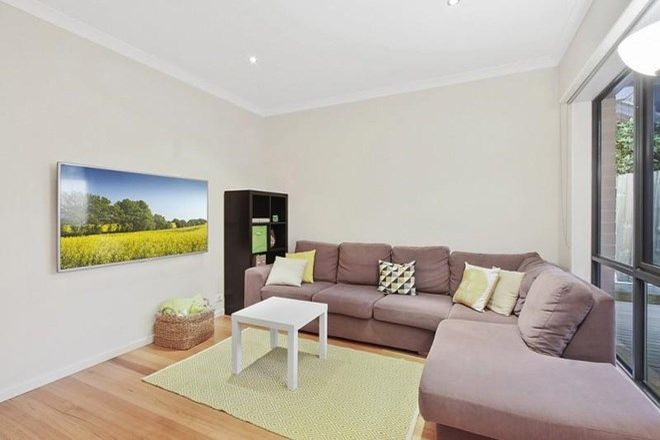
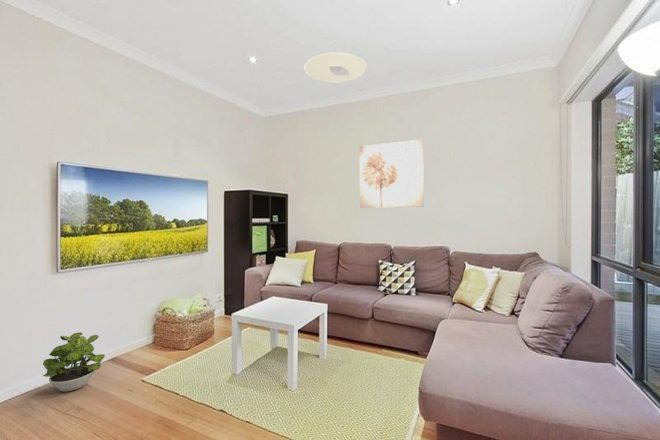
+ potted plant [42,331,106,392]
+ wall art [359,138,424,209]
+ ceiling light [304,51,368,83]
